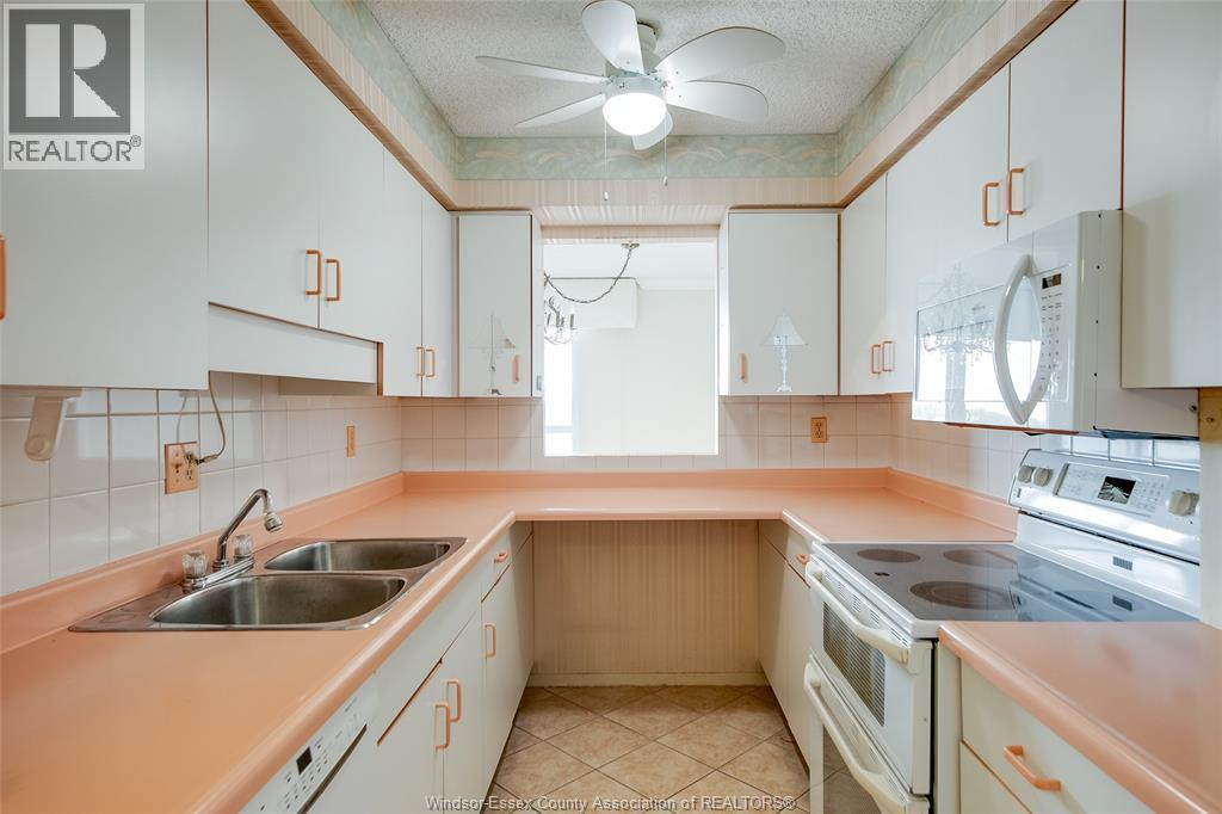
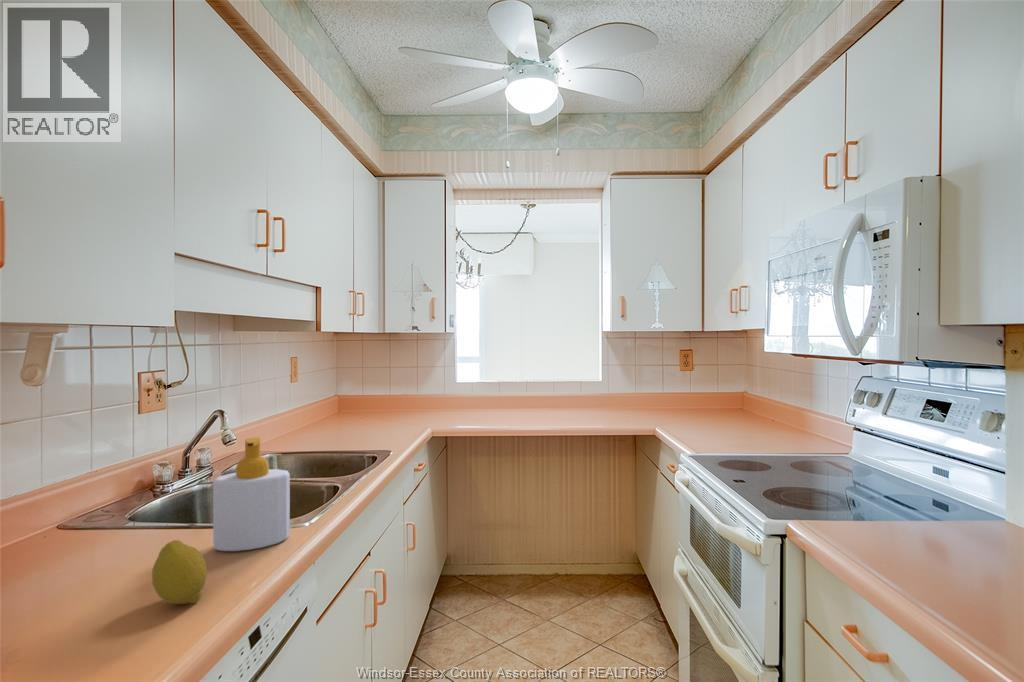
+ fruit [151,539,208,605]
+ soap bottle [212,437,291,552]
